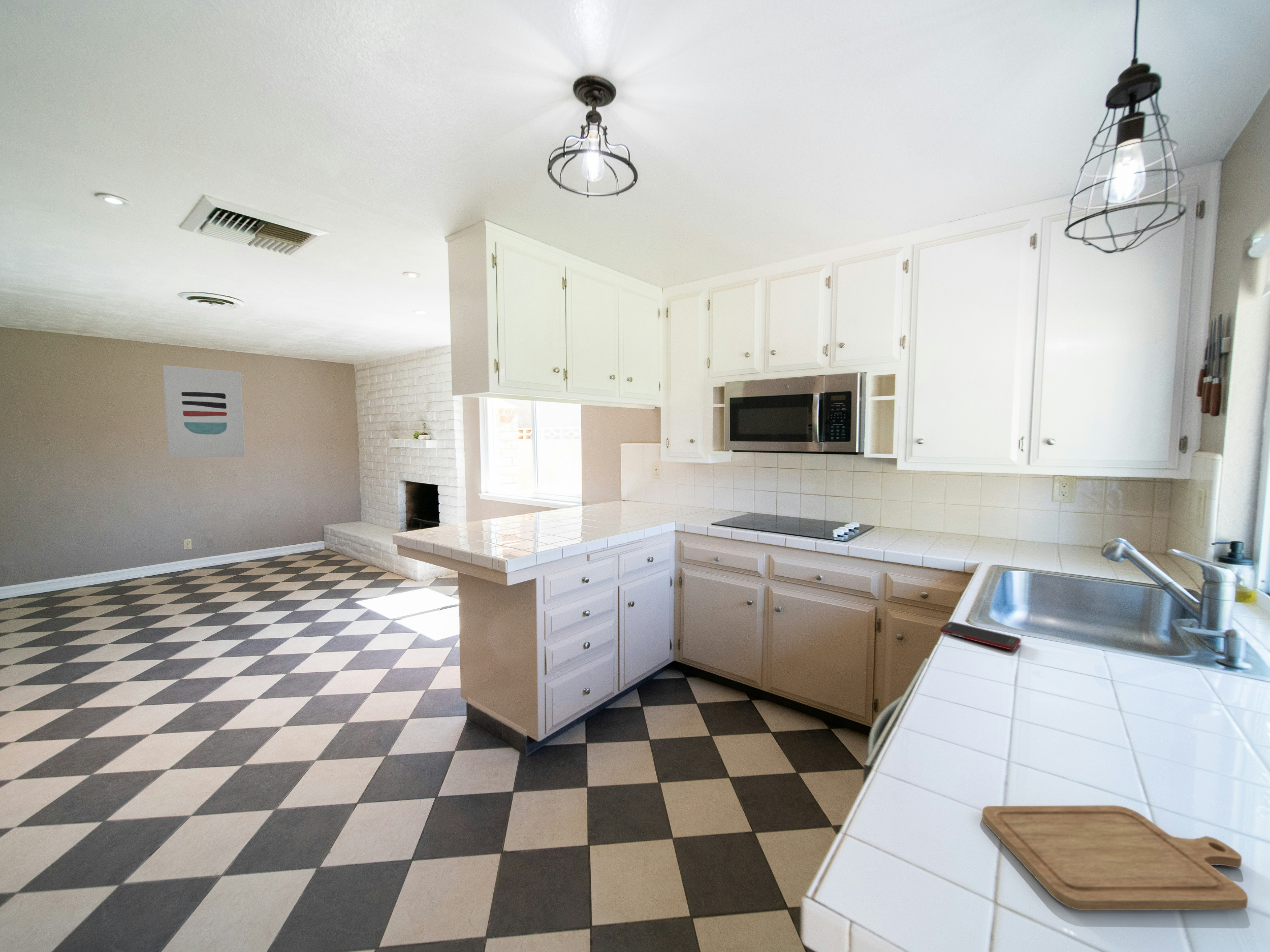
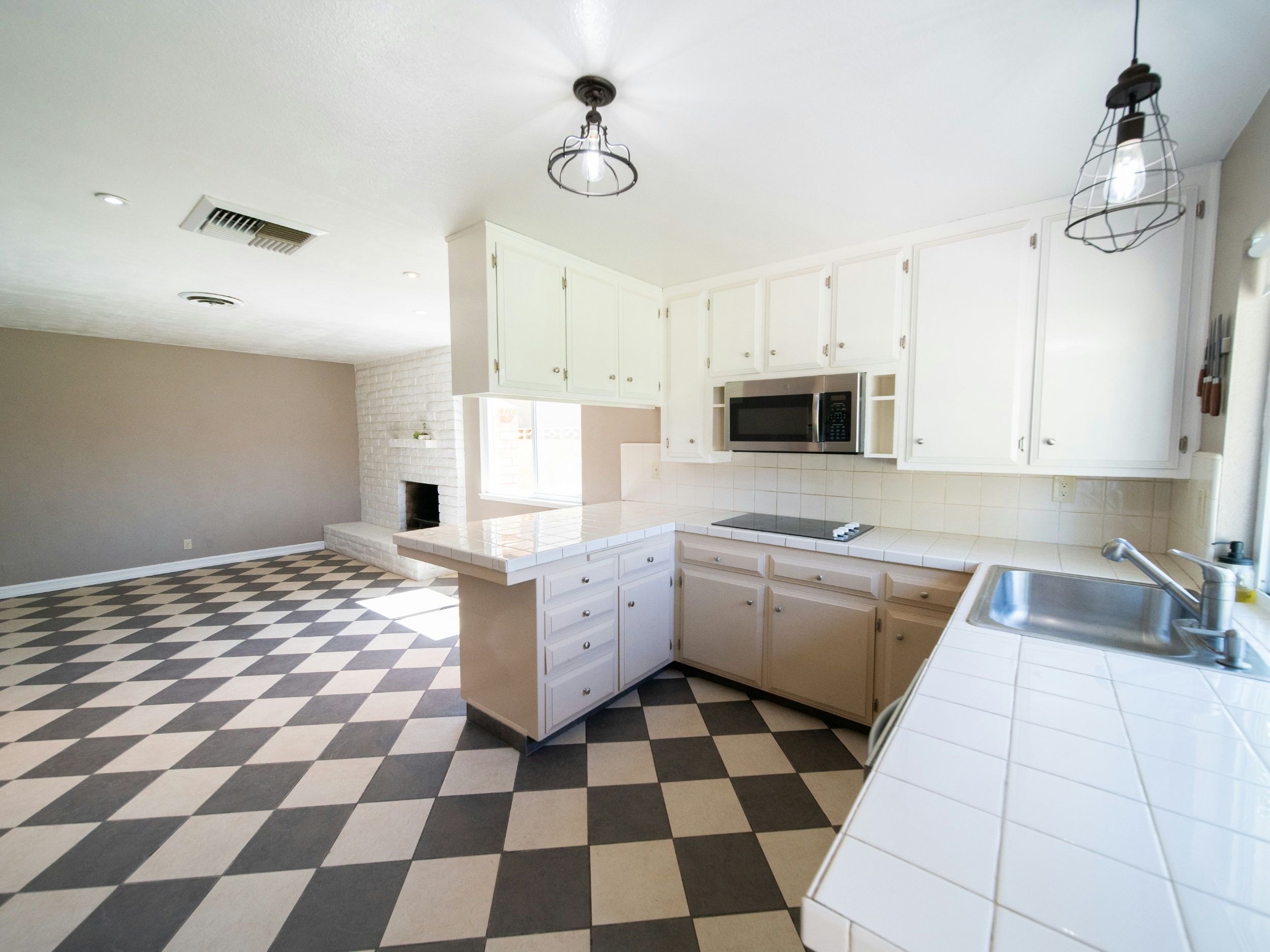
- chopping board [981,805,1249,911]
- cell phone [940,621,1022,651]
- wall art [162,365,246,458]
